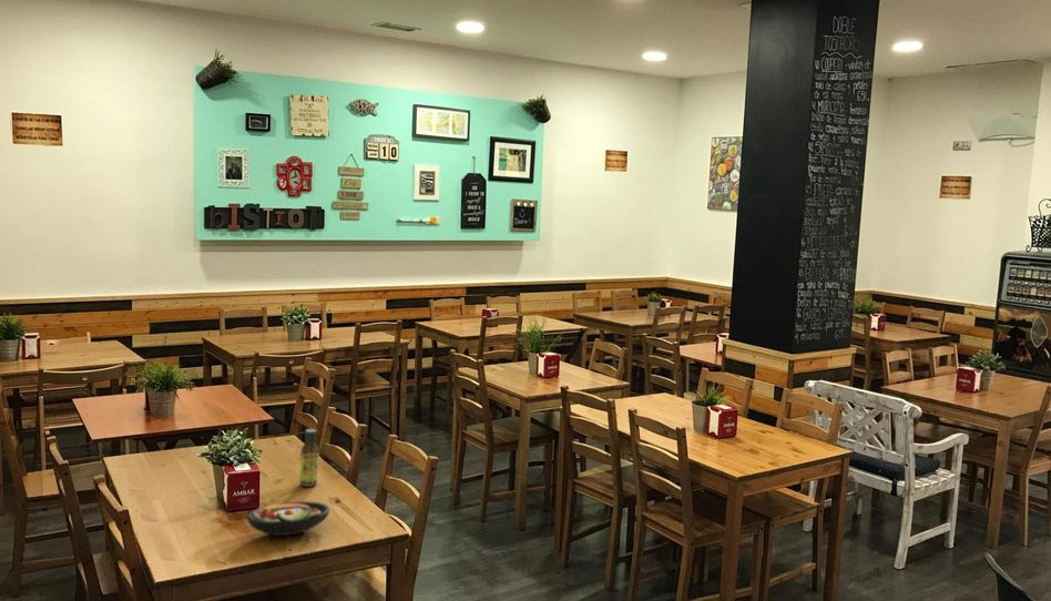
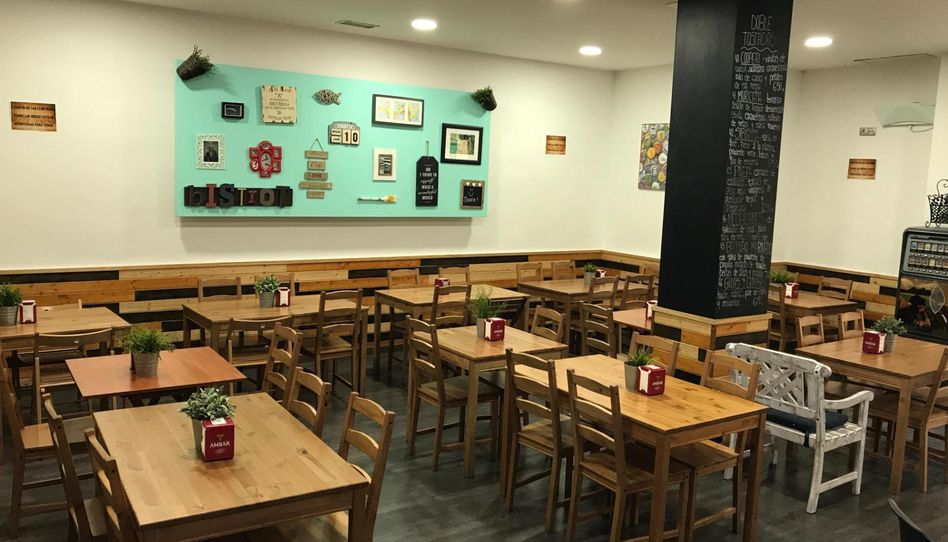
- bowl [246,500,331,537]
- sauce bottle [298,428,319,488]
